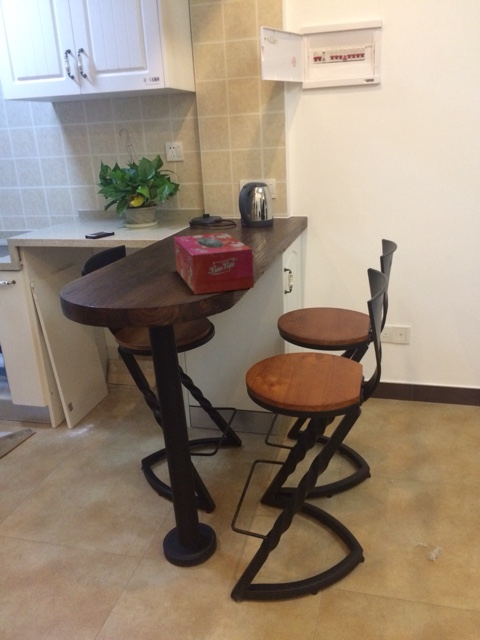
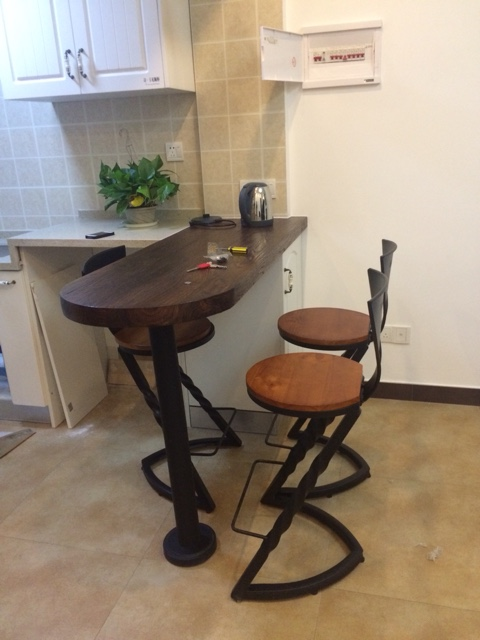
- tissue box [173,231,255,296]
